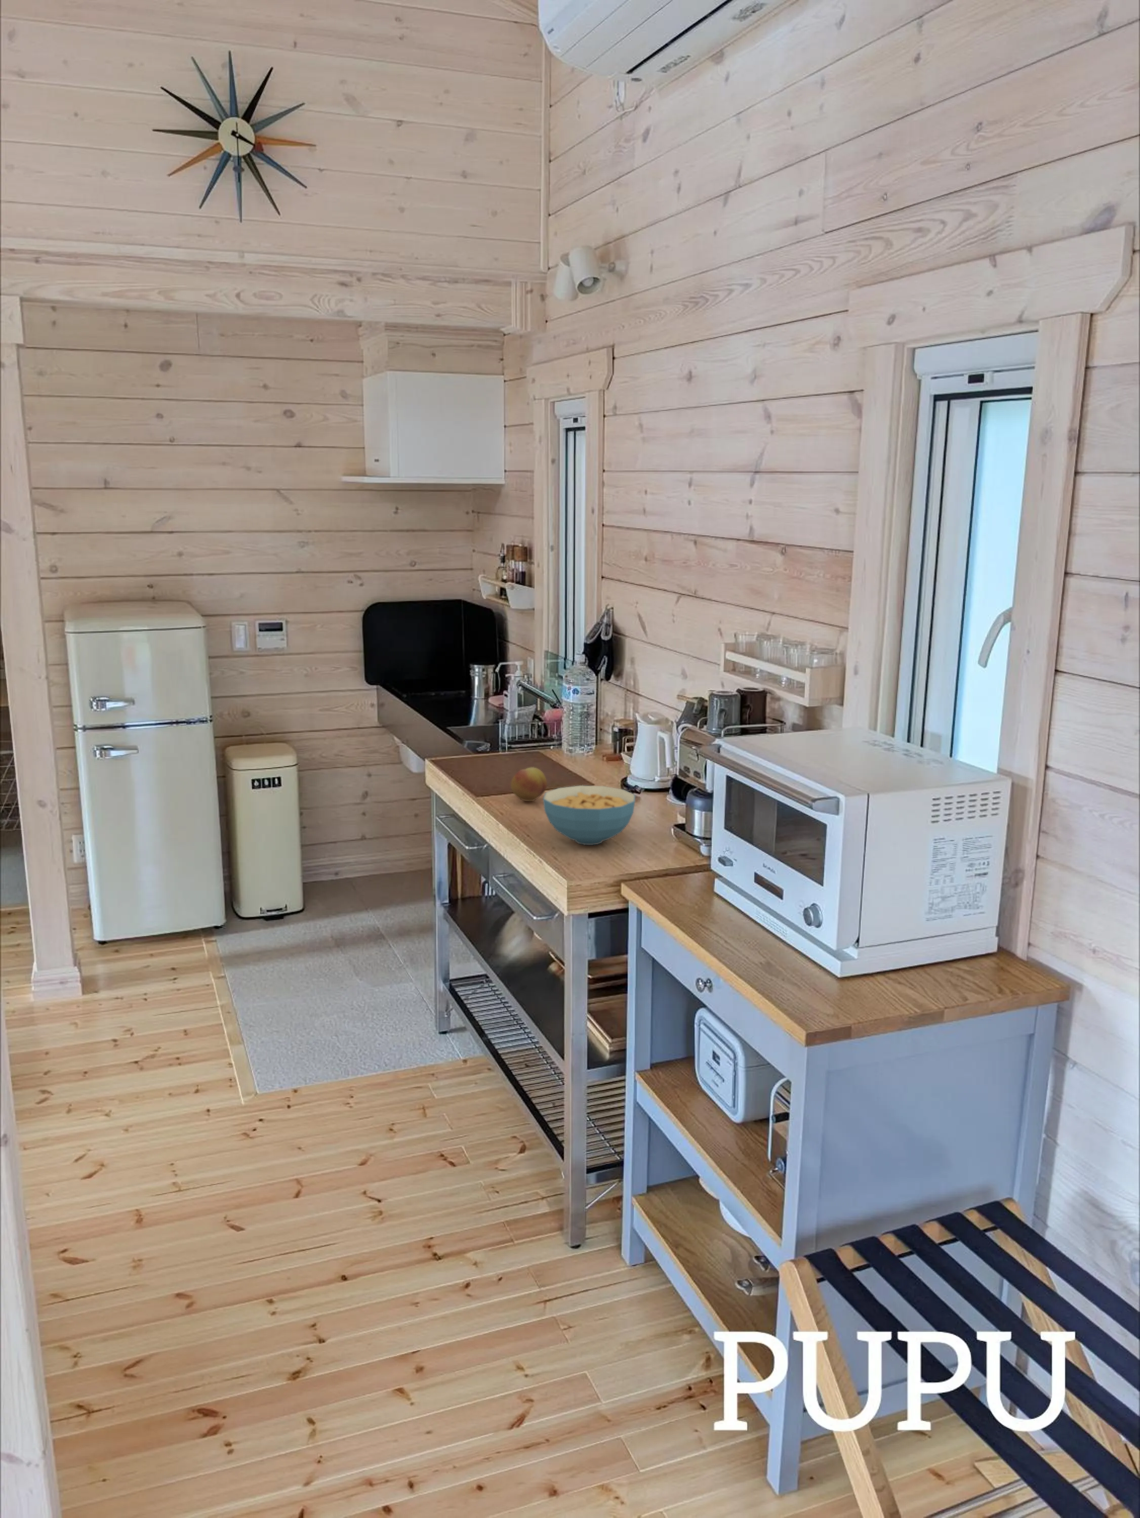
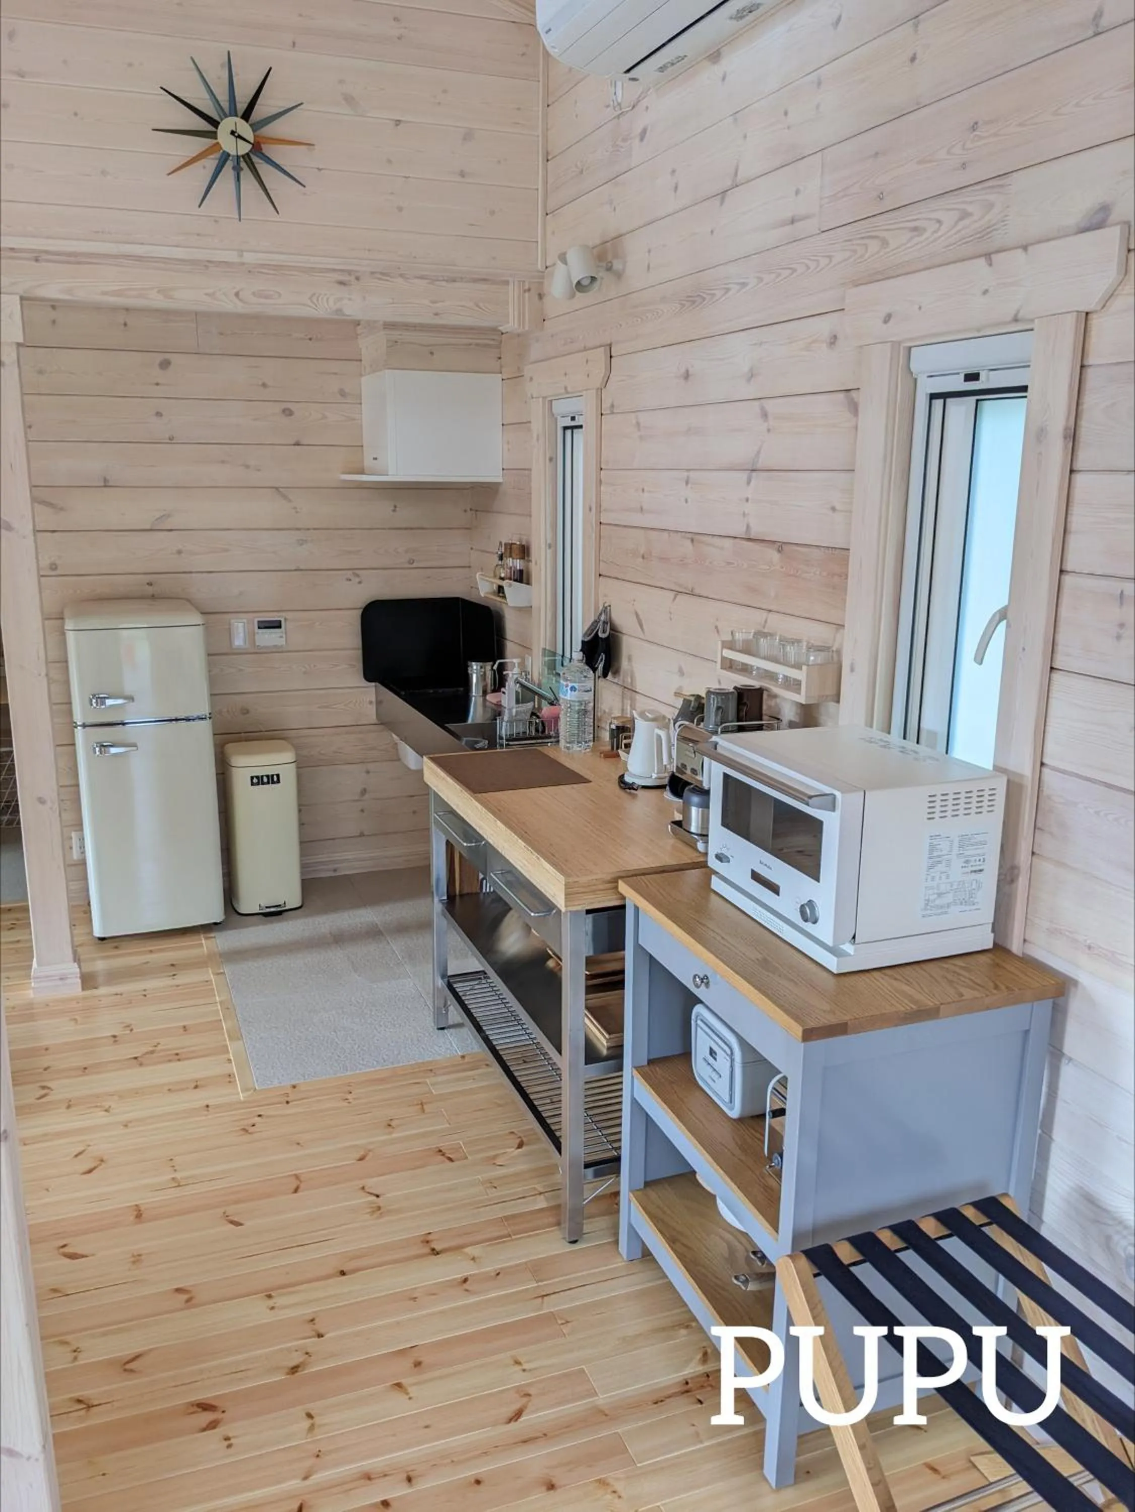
- fruit [510,766,547,802]
- cereal bowl [542,785,636,845]
